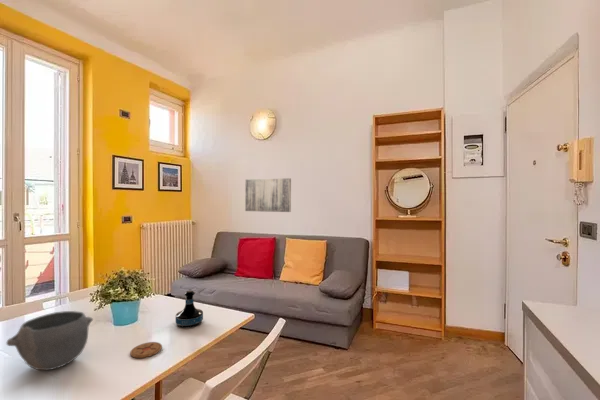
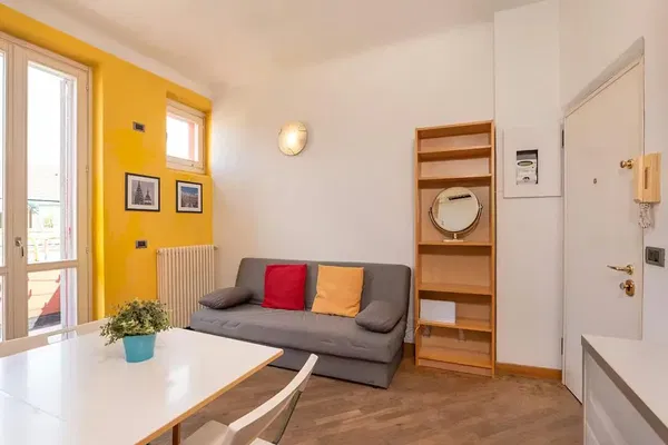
- coaster [129,341,163,359]
- wall art [244,177,292,213]
- bowl [5,310,94,371]
- tequila bottle [175,290,204,329]
